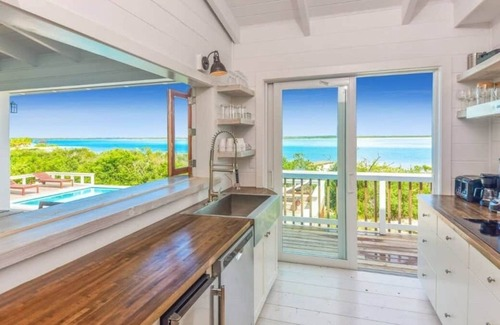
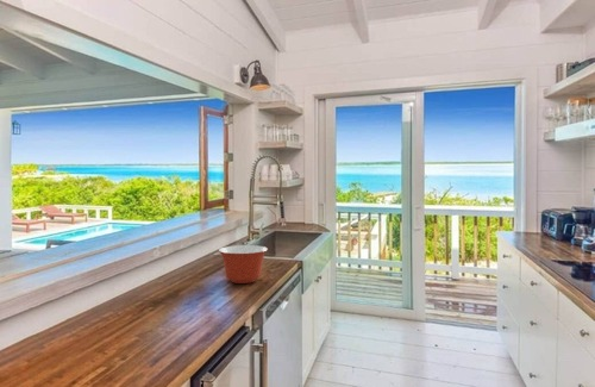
+ mixing bowl [218,244,269,285]
